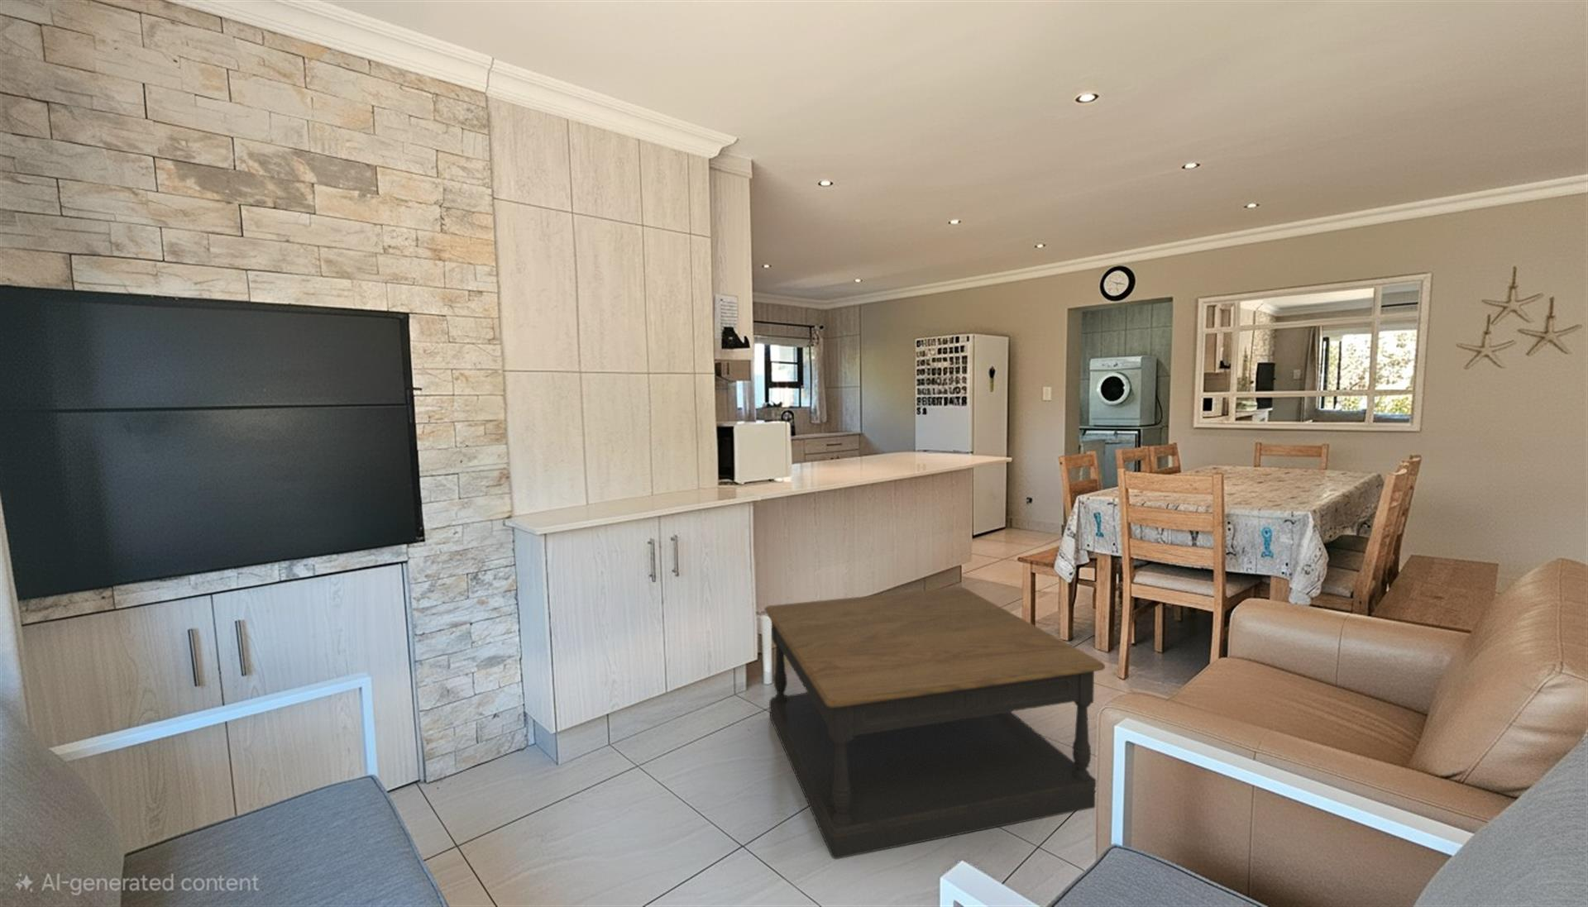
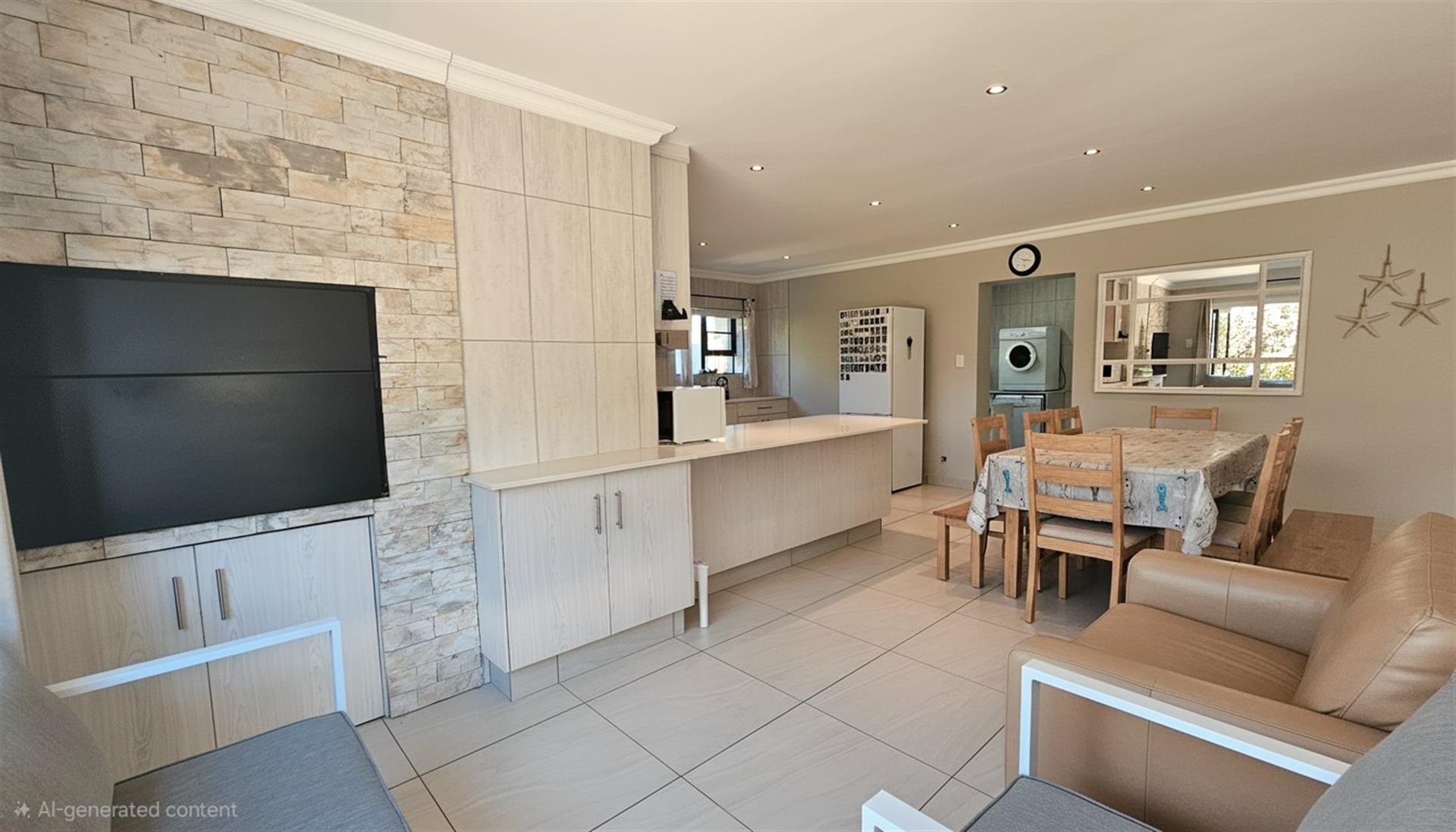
- coffee table [763,586,1106,859]
